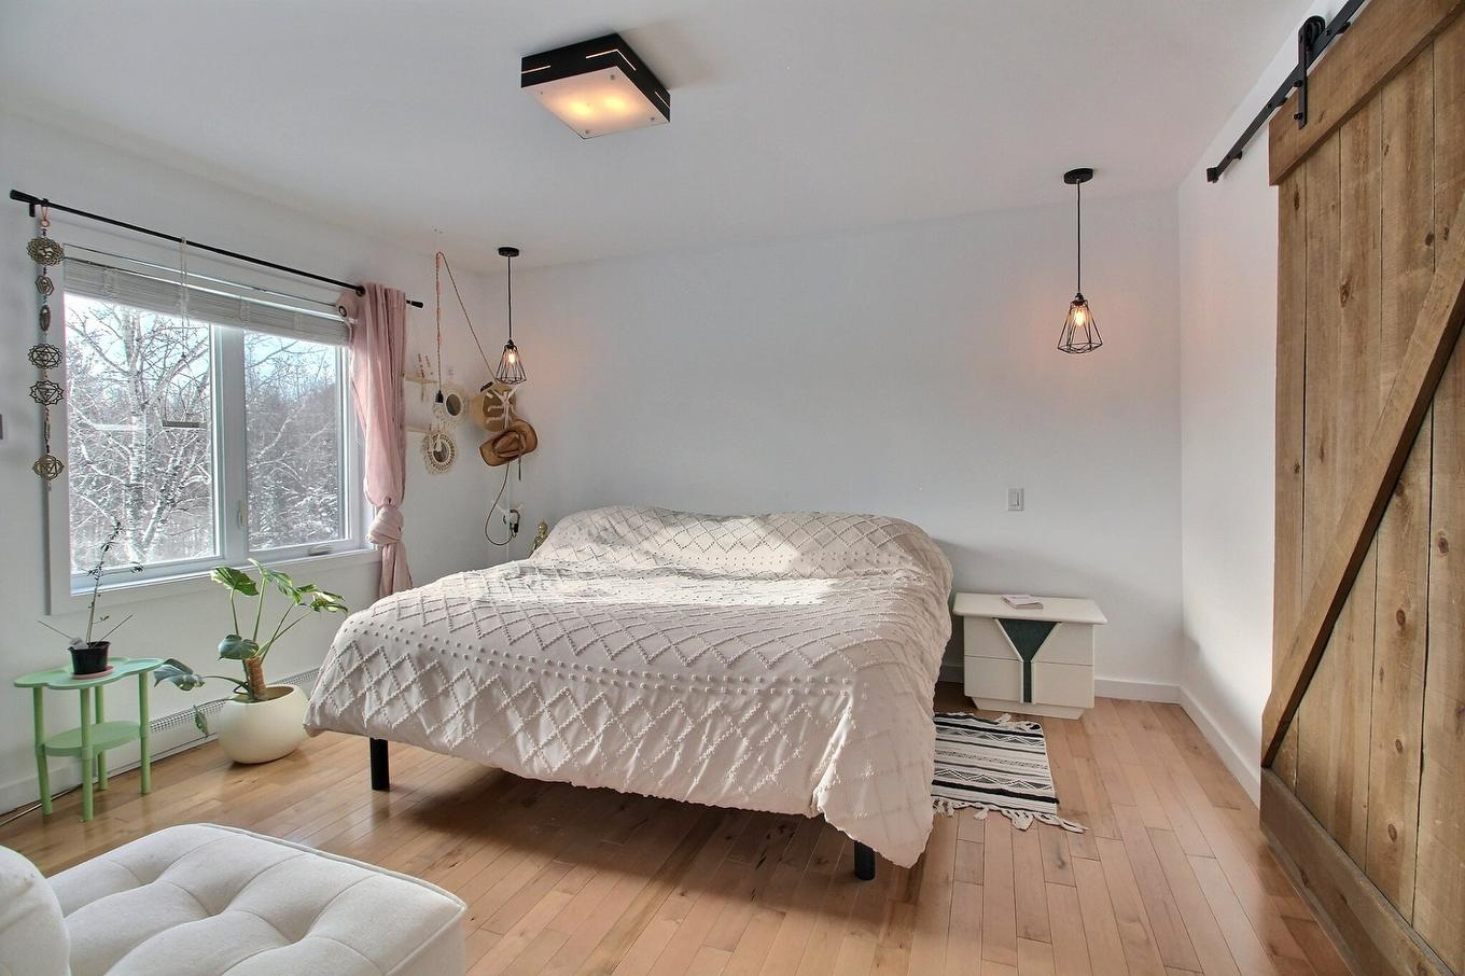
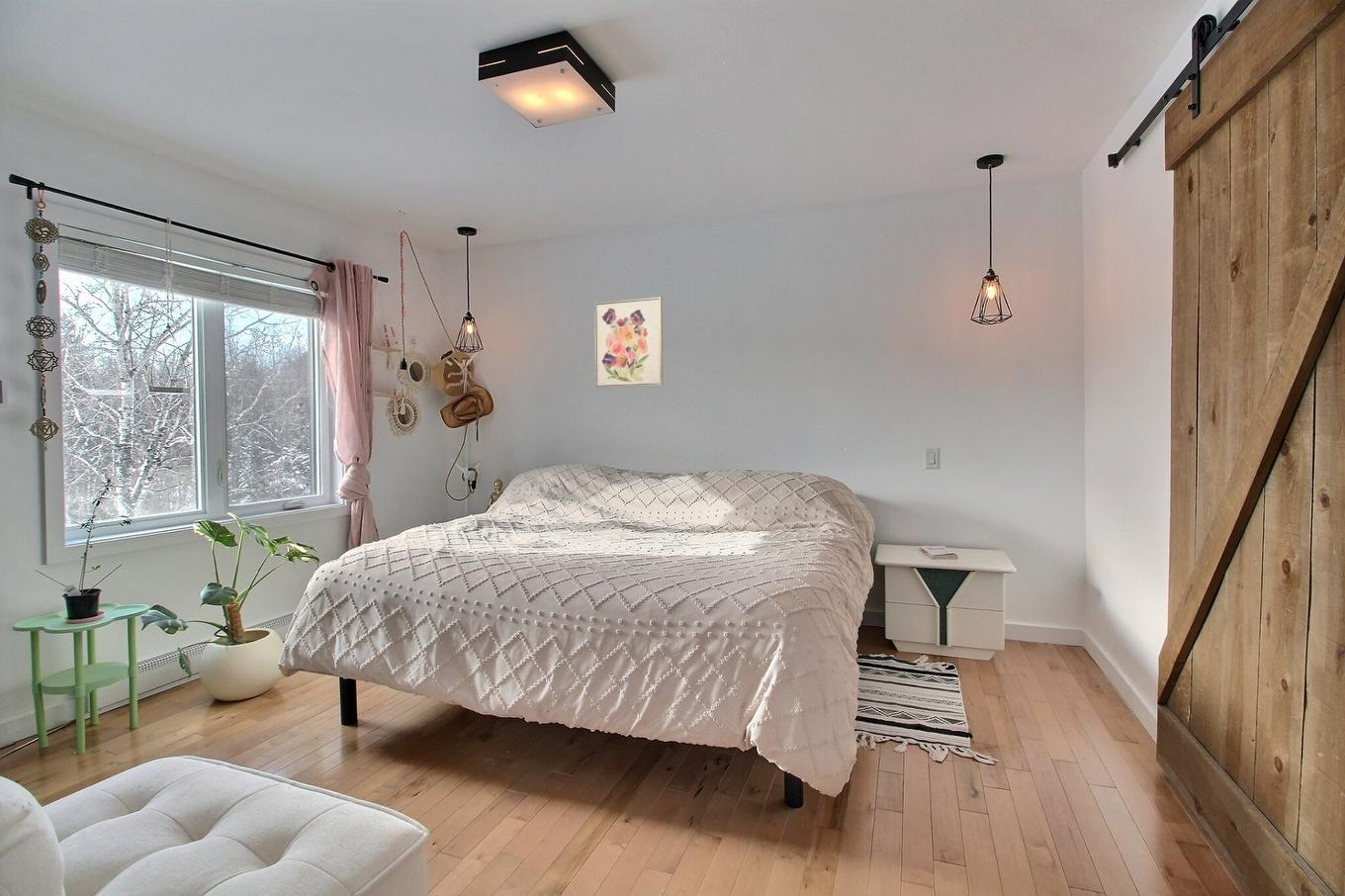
+ wall art [594,296,664,390]
